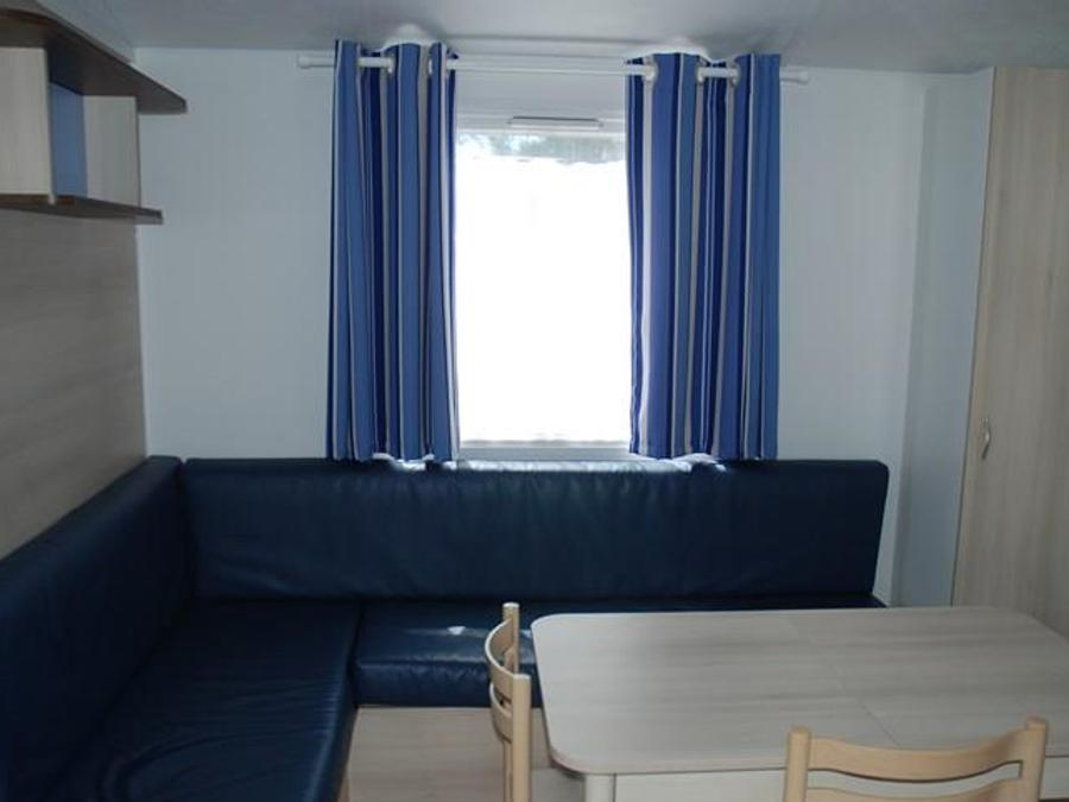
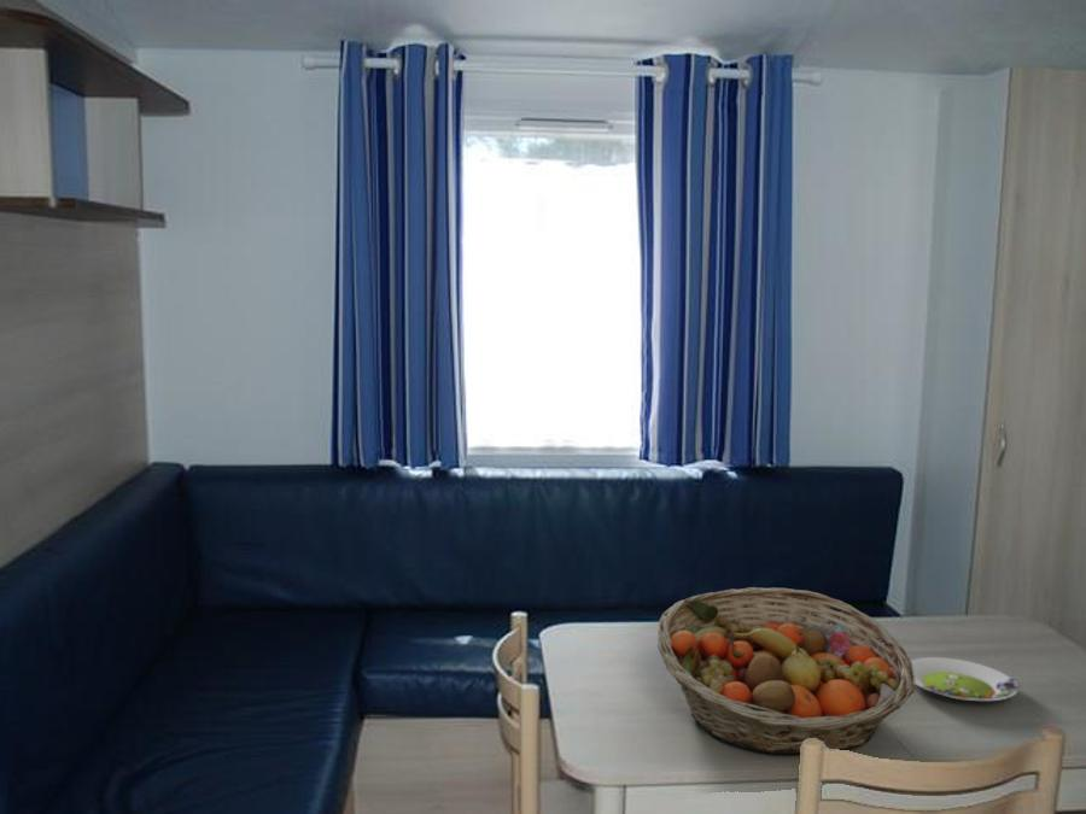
+ salad plate [910,656,1022,702]
+ fruit basket [656,586,916,755]
